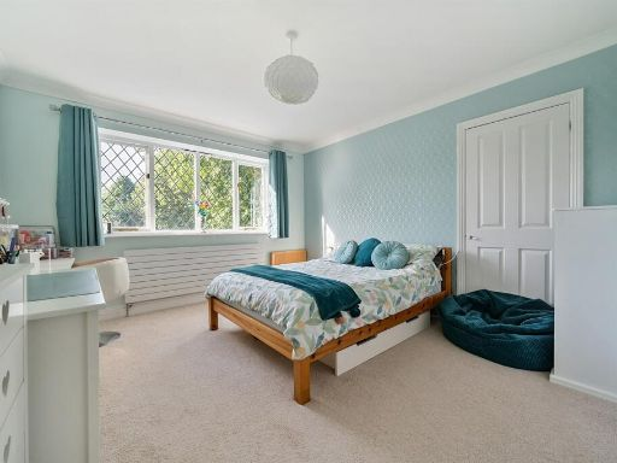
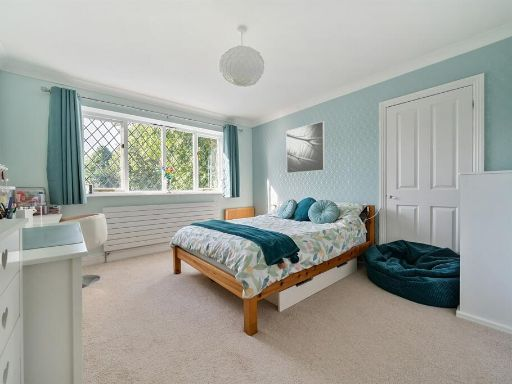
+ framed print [285,120,326,174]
